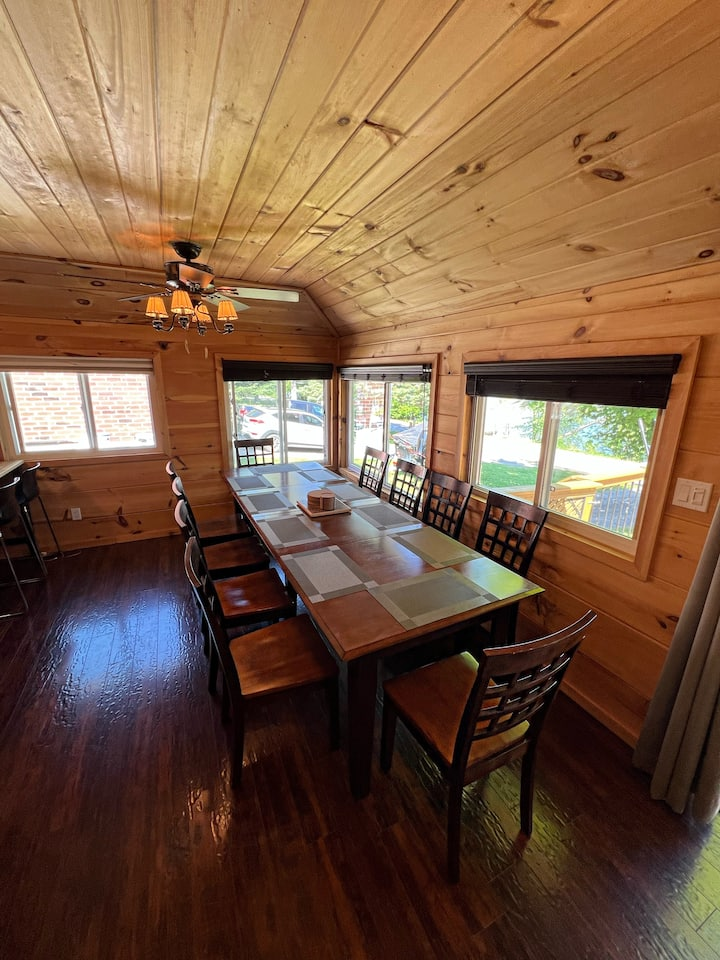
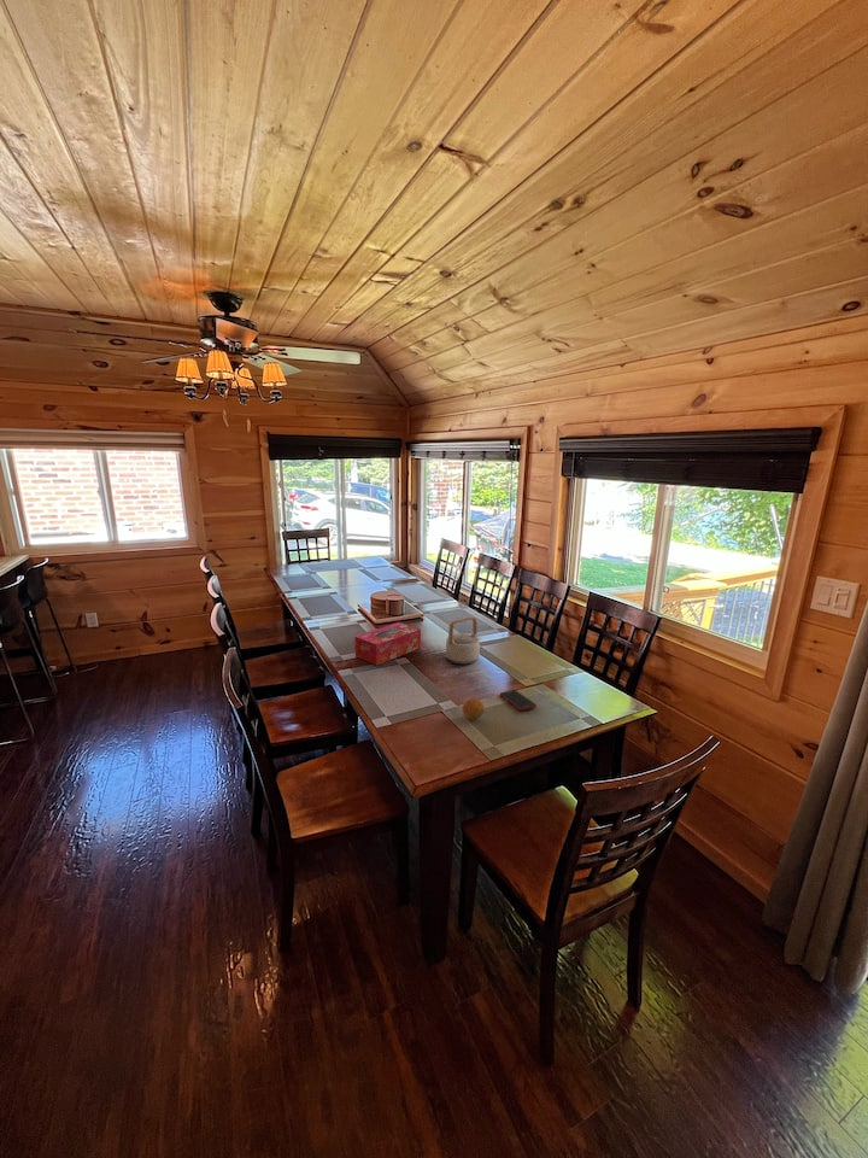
+ fruit [461,697,486,721]
+ teapot [444,615,482,666]
+ tissue box [353,621,422,666]
+ cell phone [499,689,538,712]
